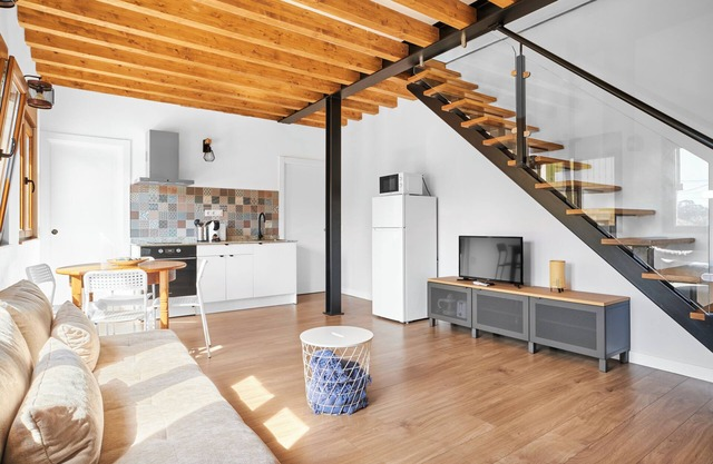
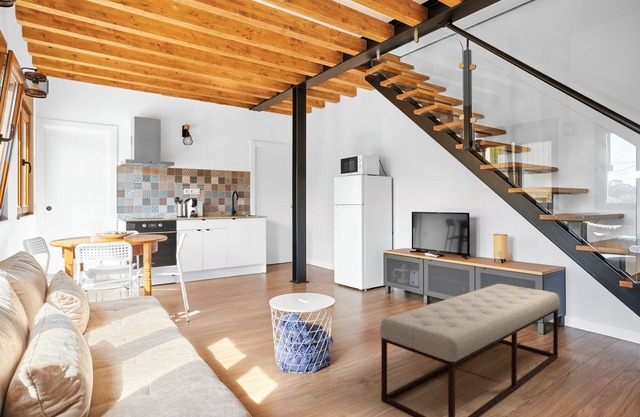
+ bench [379,283,561,417]
